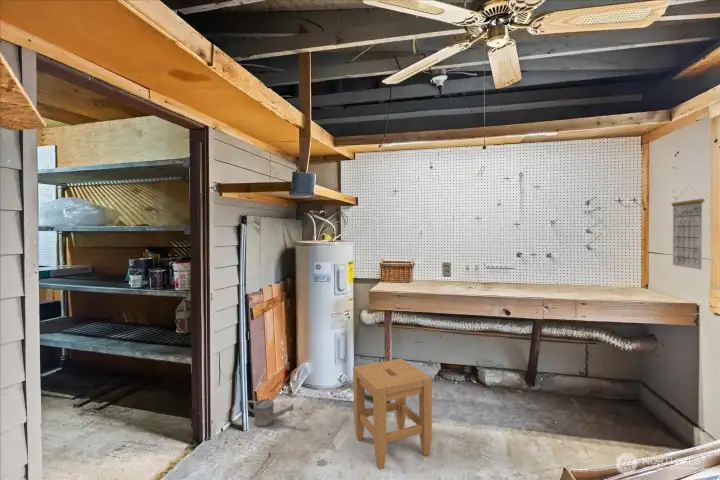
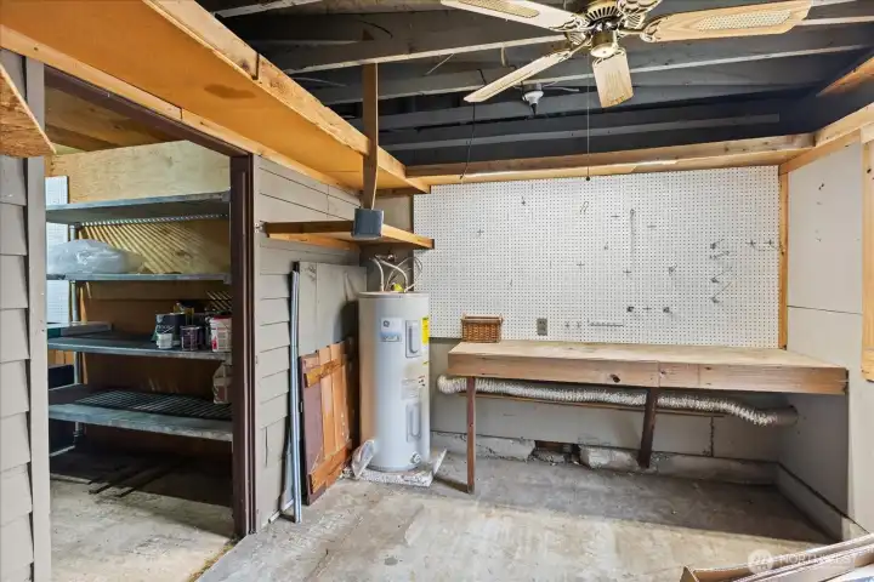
- calendar [670,186,705,271]
- watering can [247,398,294,428]
- stool [352,358,433,471]
